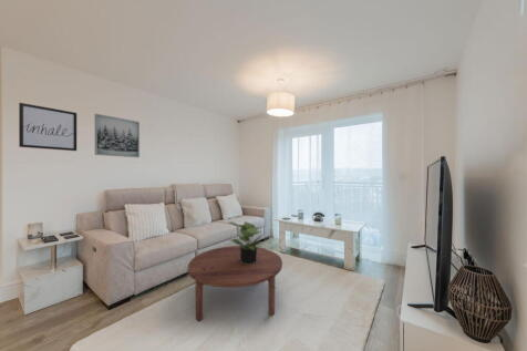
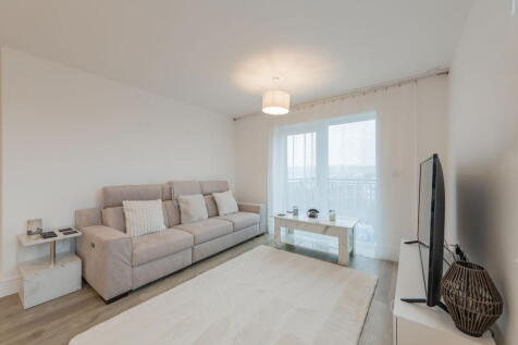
- coffee table [187,245,283,322]
- wall art [18,102,78,152]
- potted plant [228,220,264,265]
- wall art [94,113,141,158]
